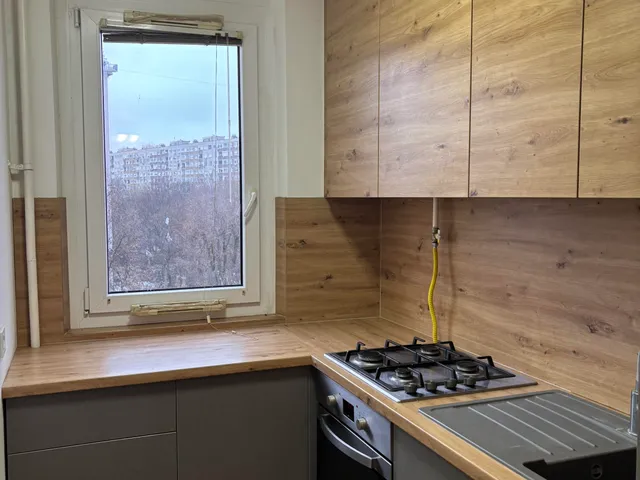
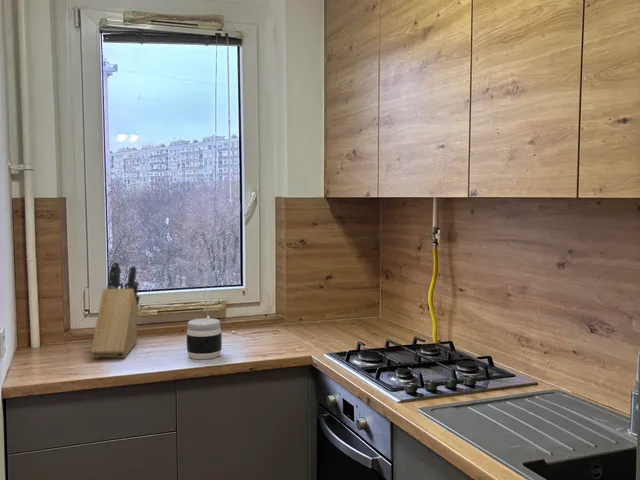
+ knife block [90,260,141,359]
+ jar [186,317,223,360]
